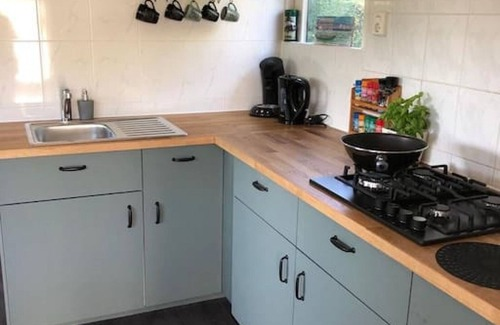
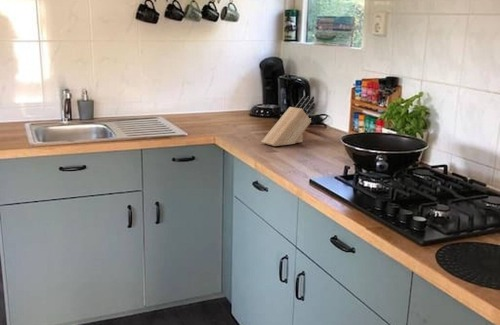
+ knife block [260,95,316,147]
